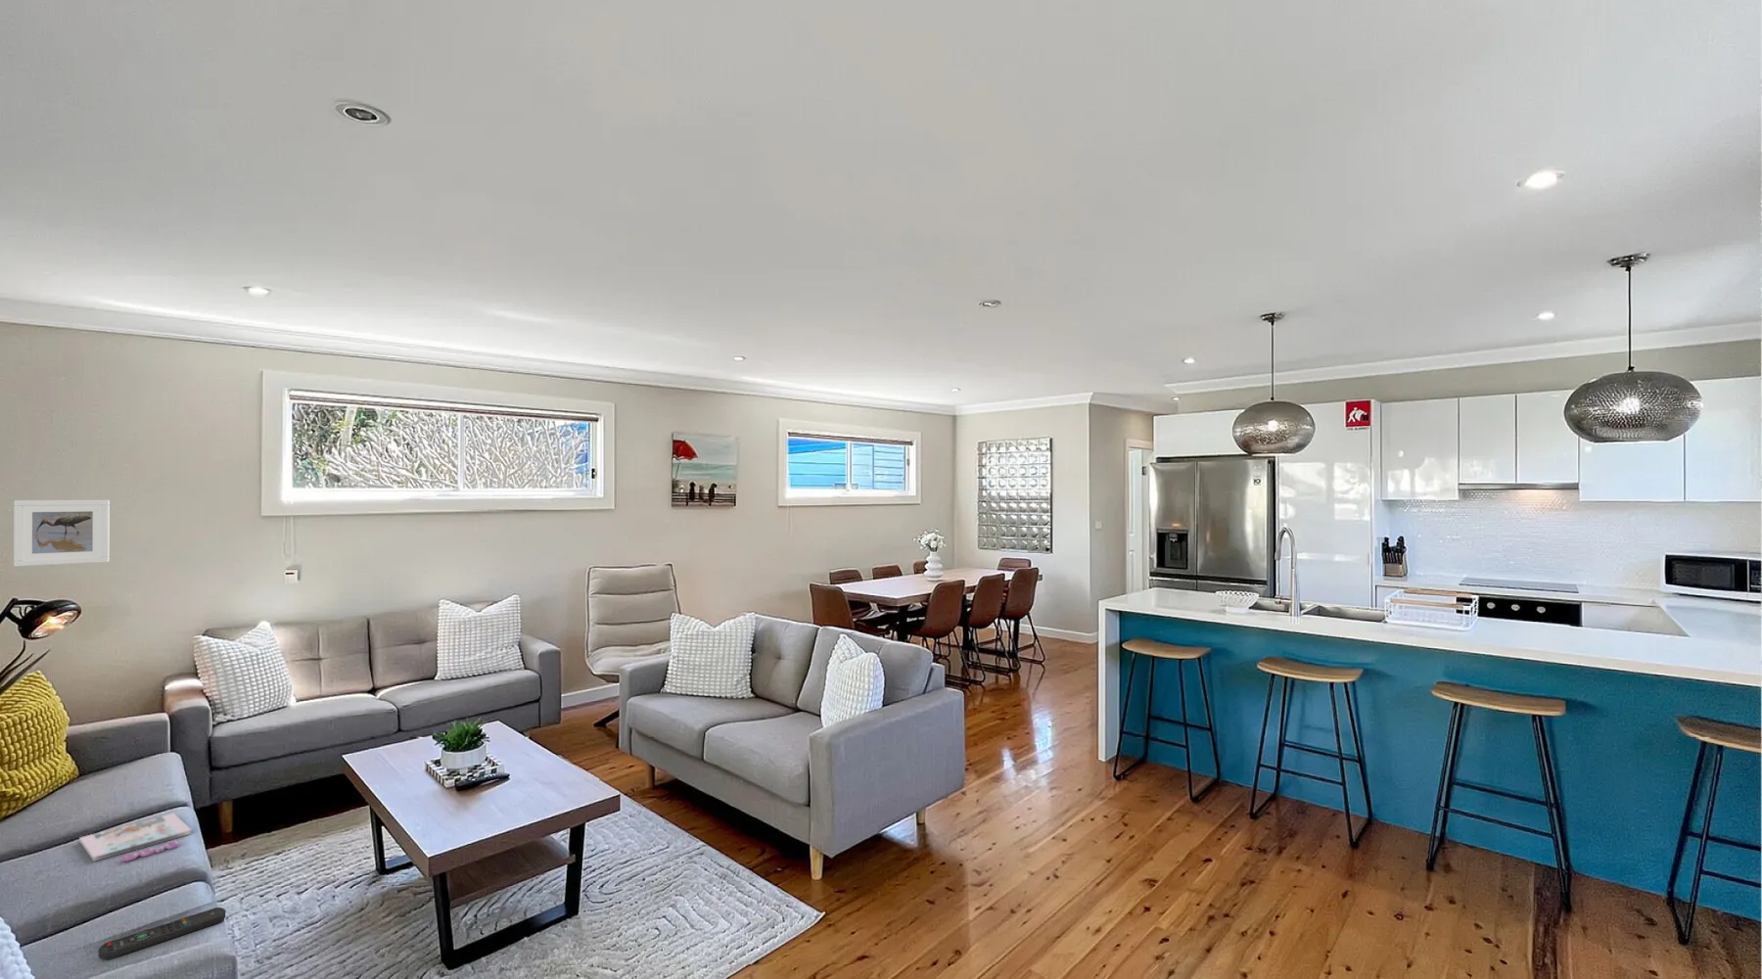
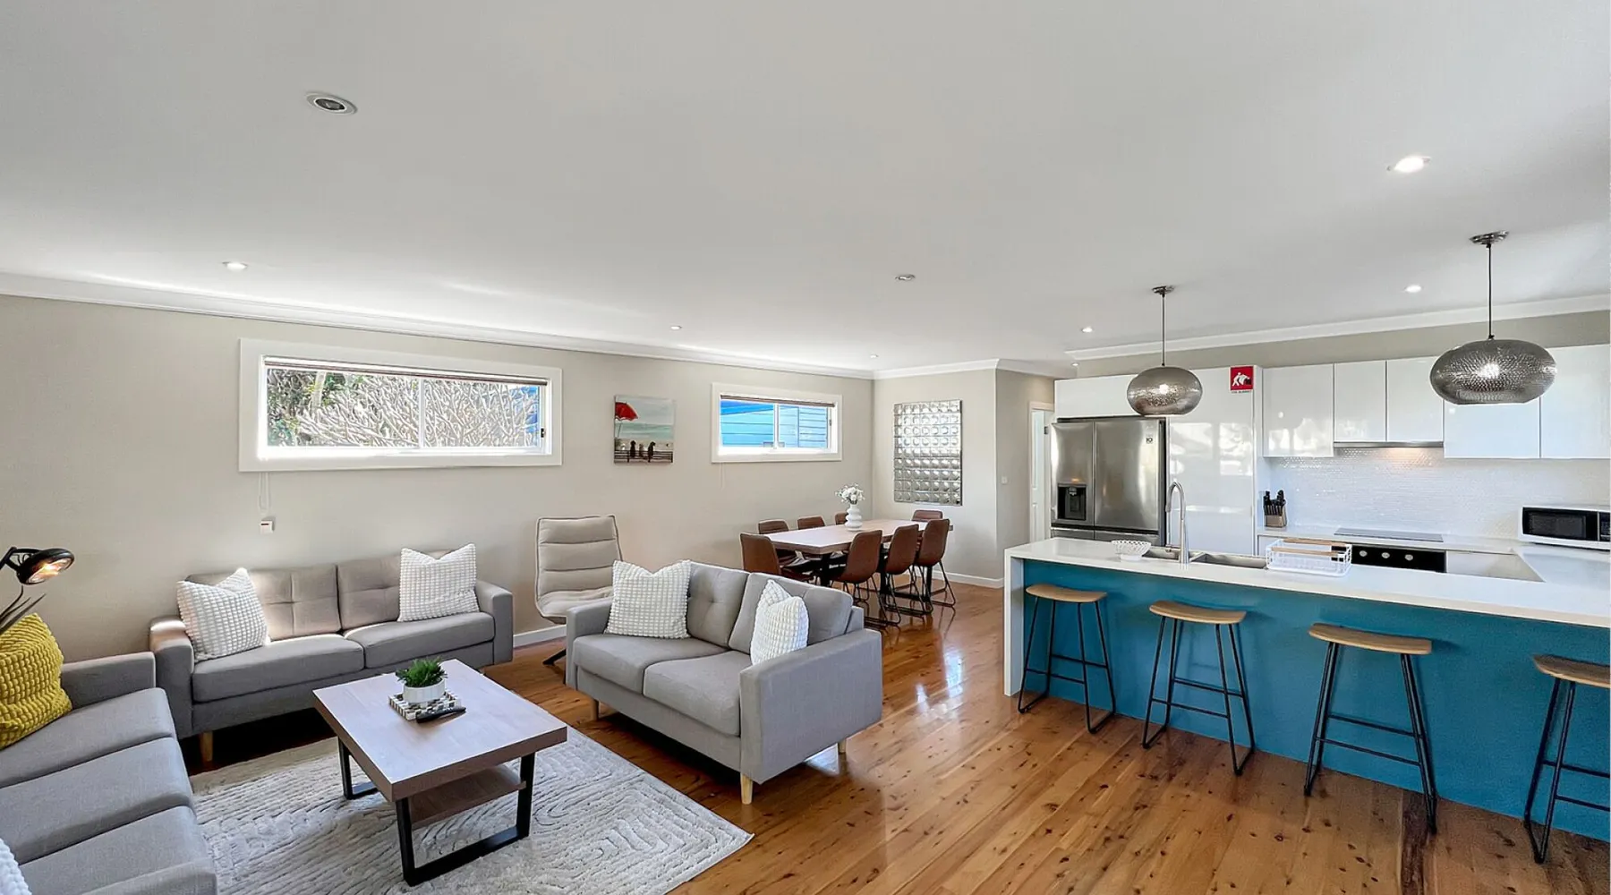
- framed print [13,499,111,567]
- magazine [78,813,193,862]
- remote control [98,907,227,961]
